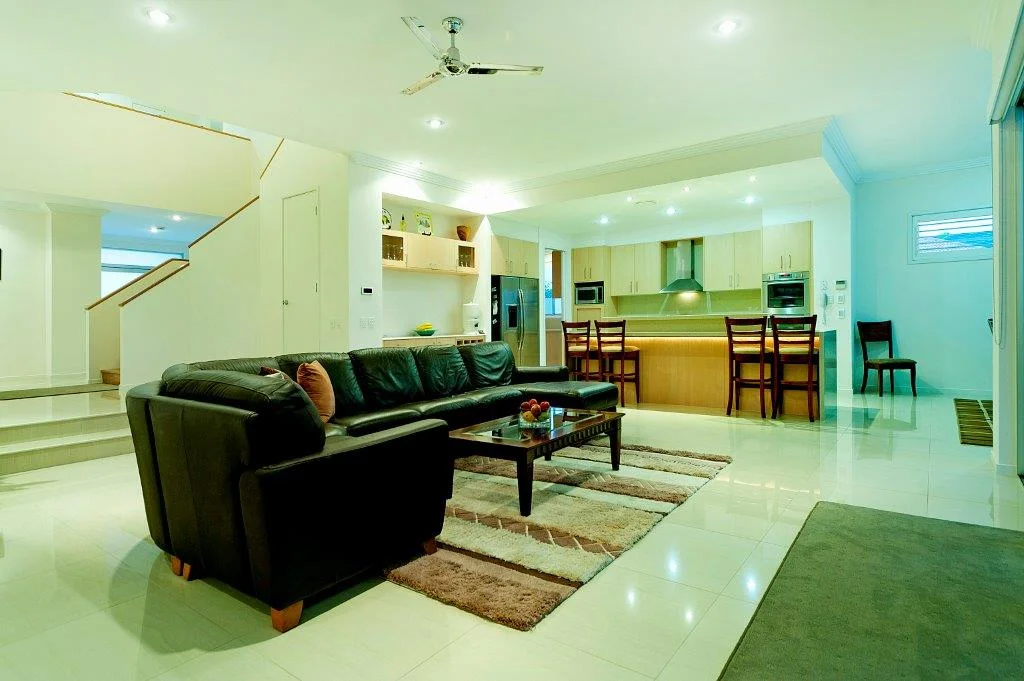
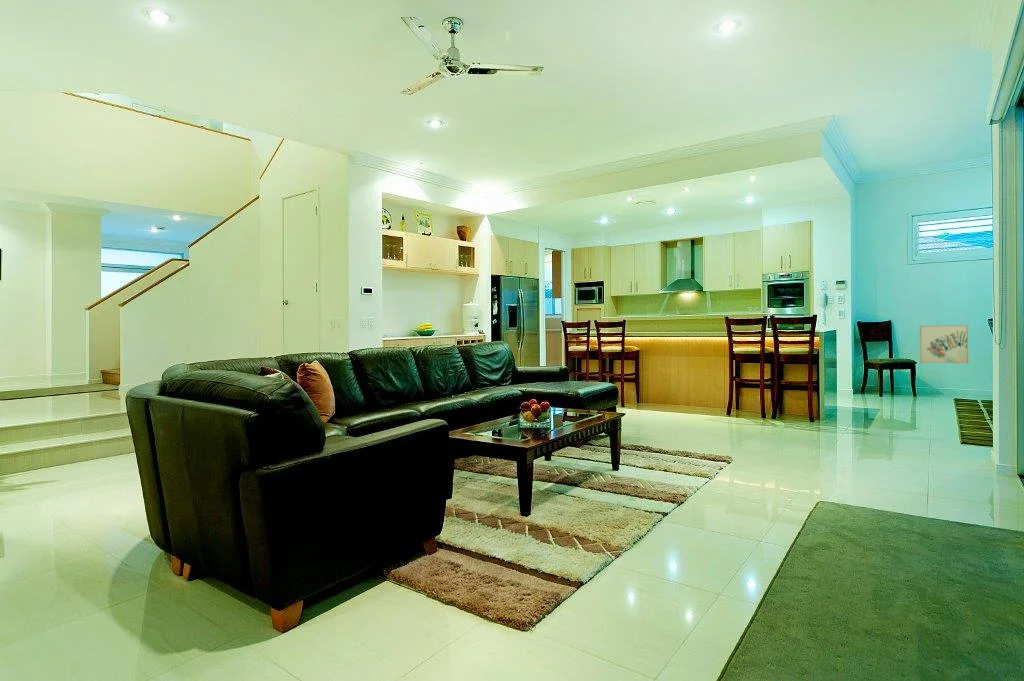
+ wall art [919,324,970,365]
